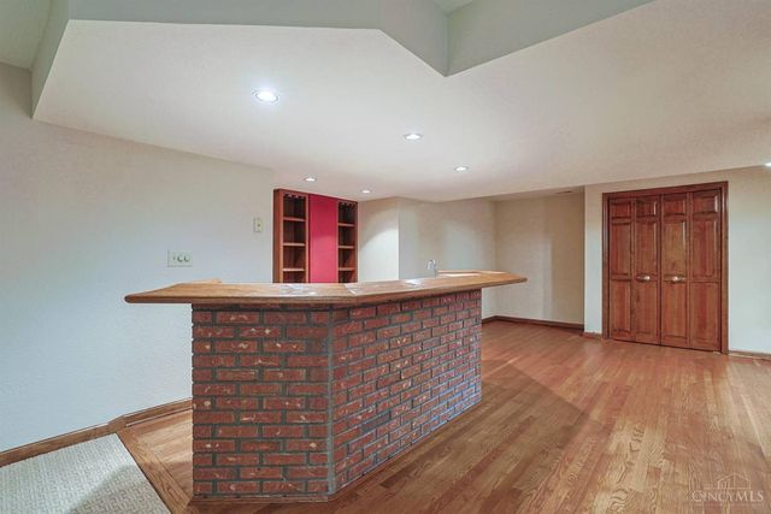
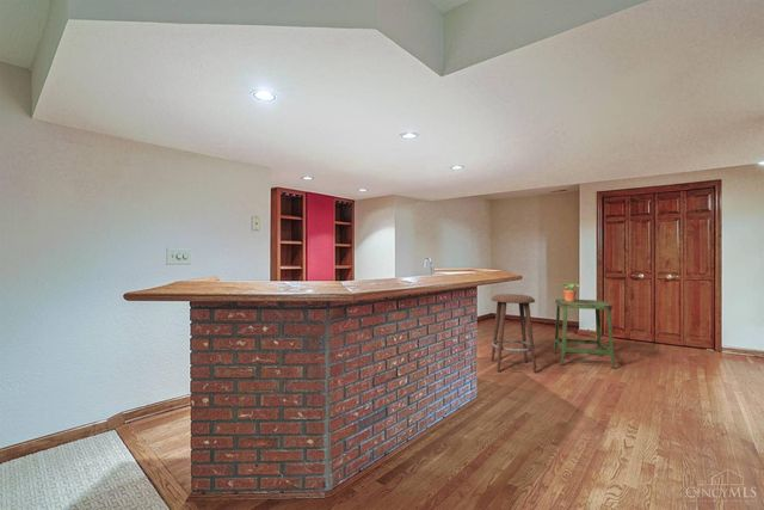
+ stool [491,293,537,374]
+ potted plant [561,282,581,302]
+ stool [552,297,617,370]
